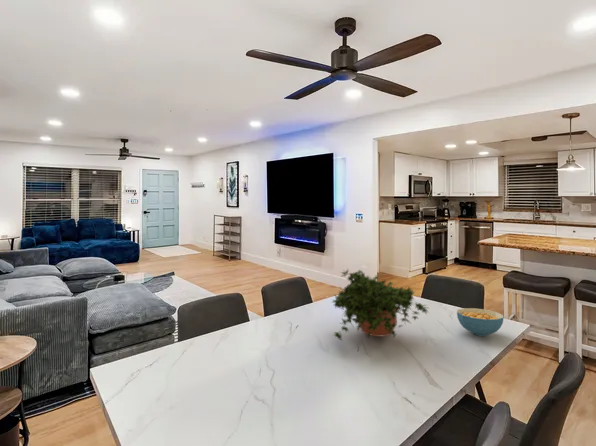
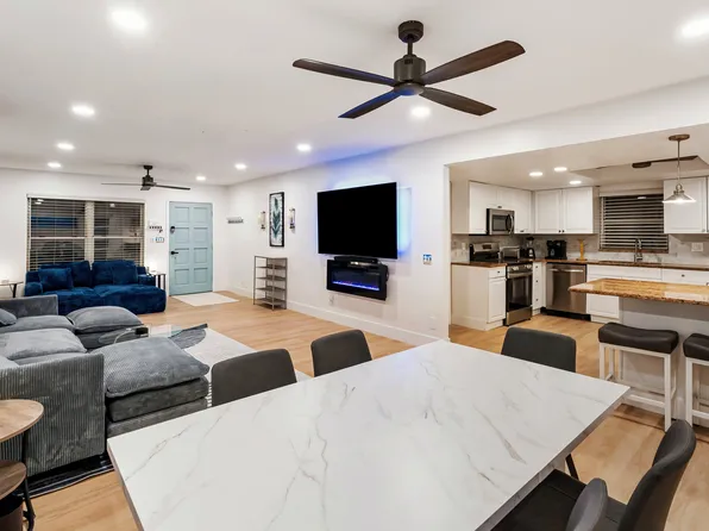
- cereal bowl [456,307,505,337]
- potted plant [331,268,431,342]
